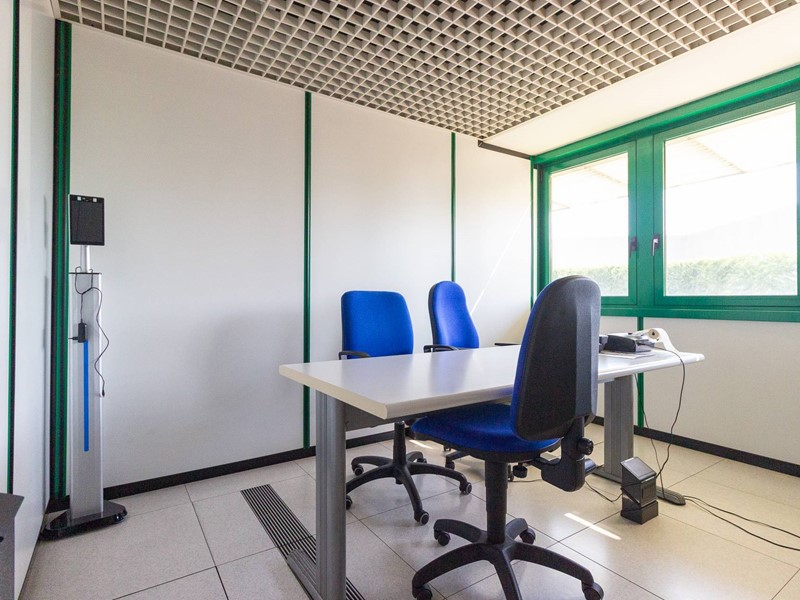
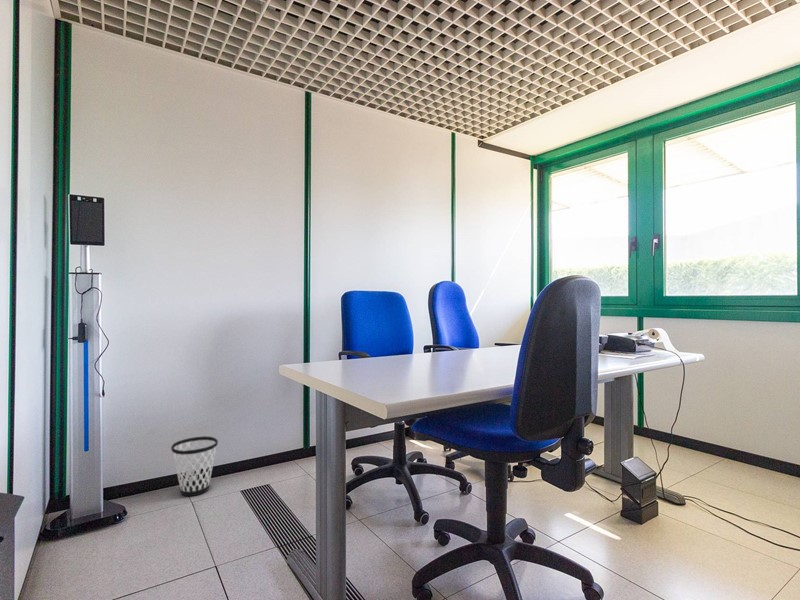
+ wastebasket [170,435,219,497]
